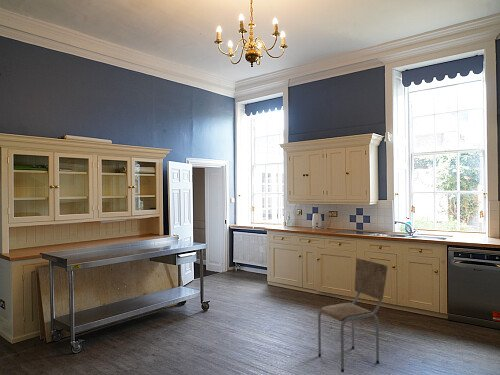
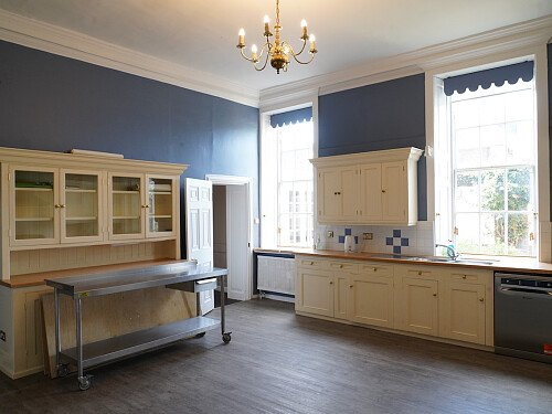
- dining chair [317,258,389,373]
